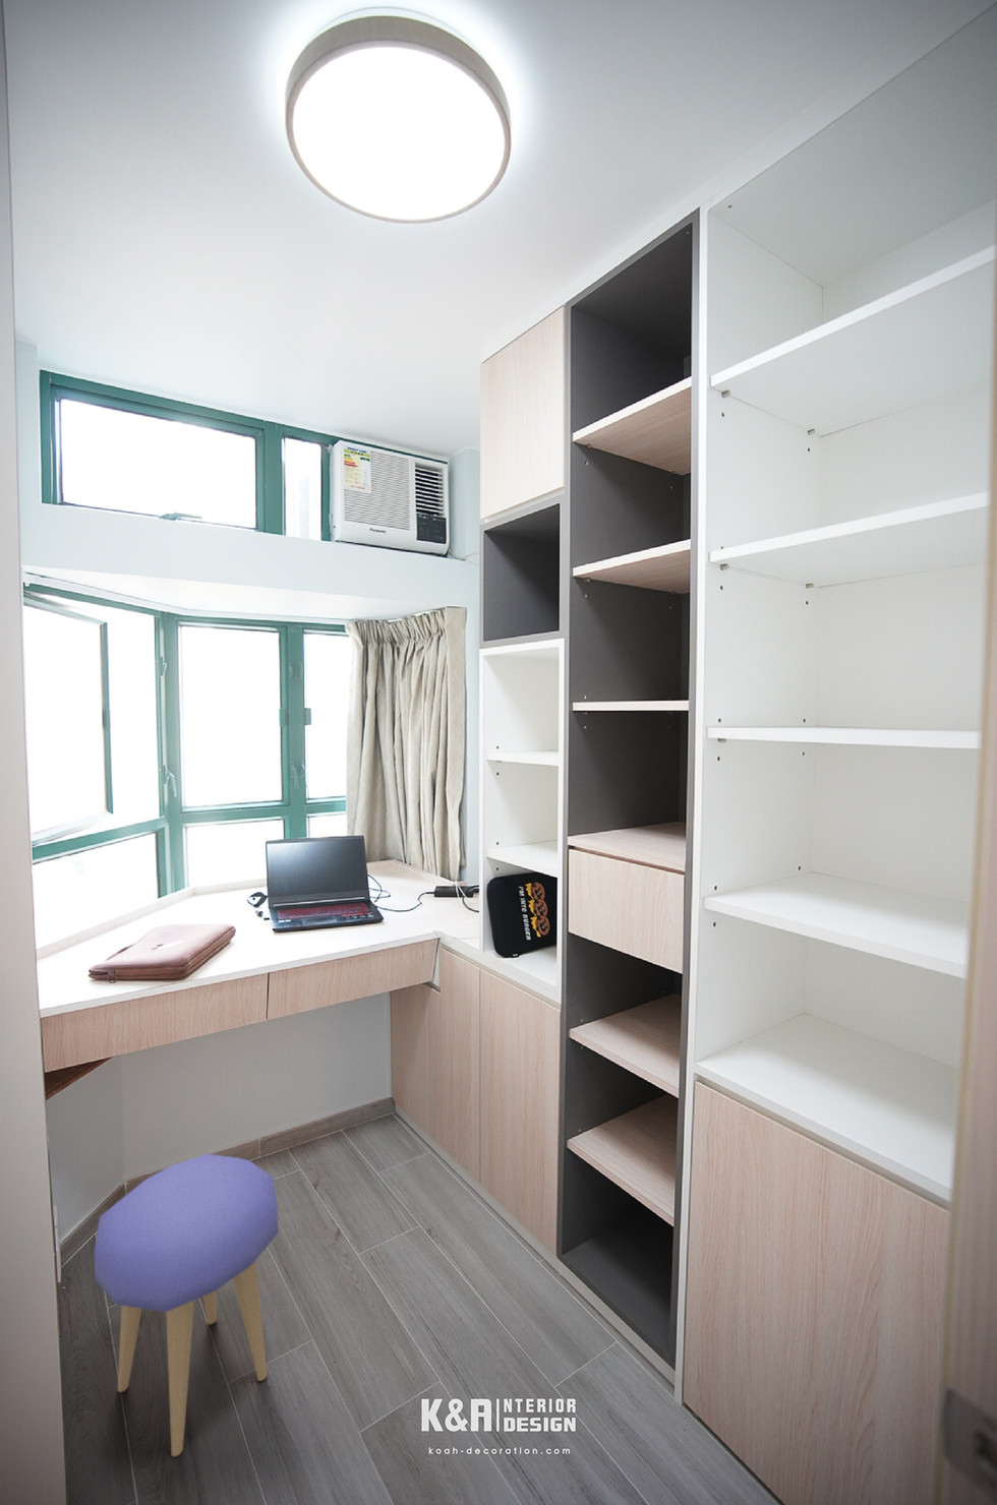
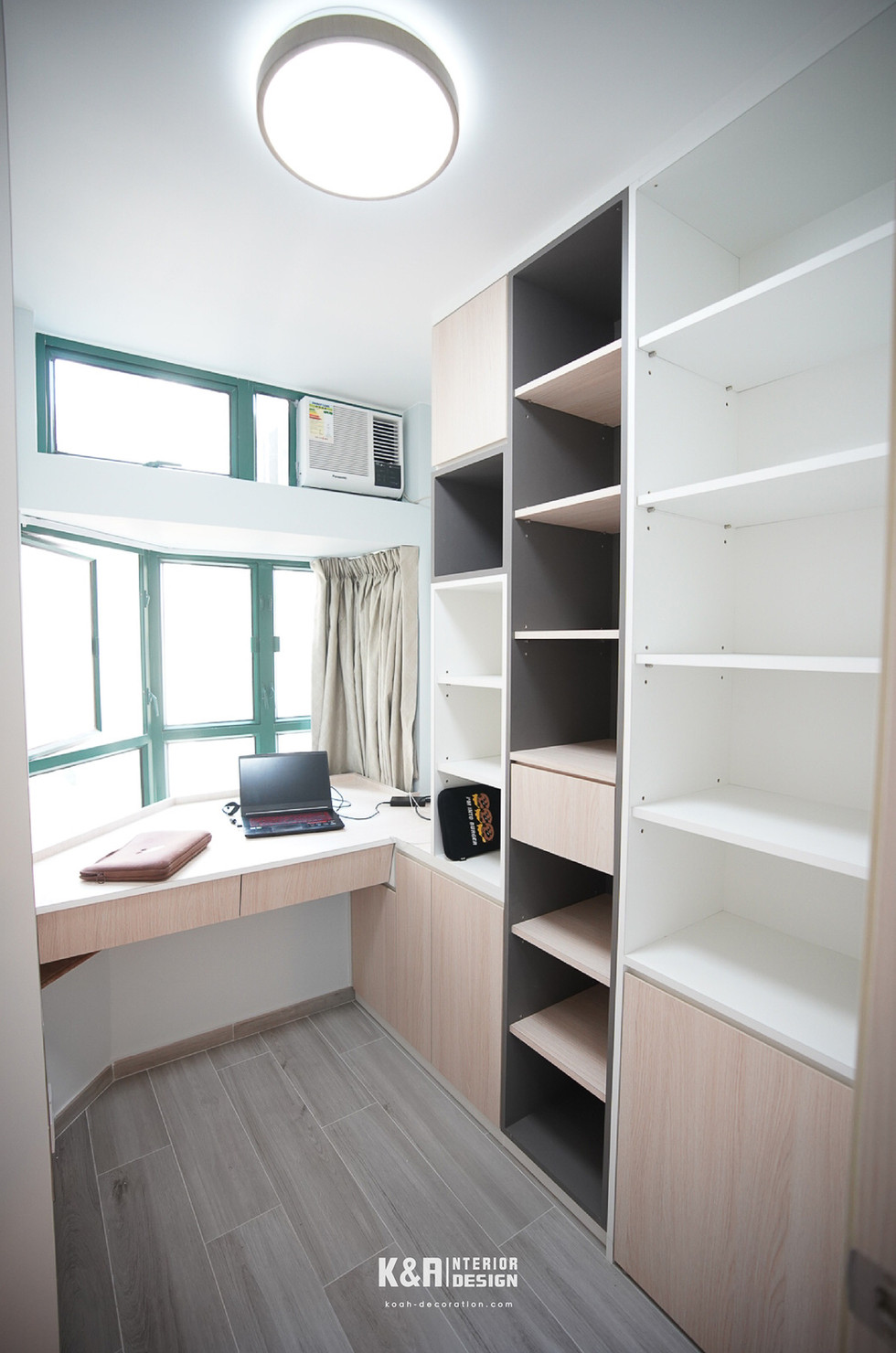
- stool [92,1153,279,1457]
